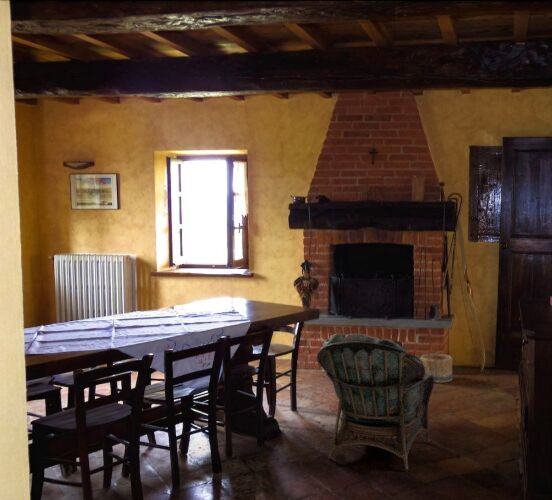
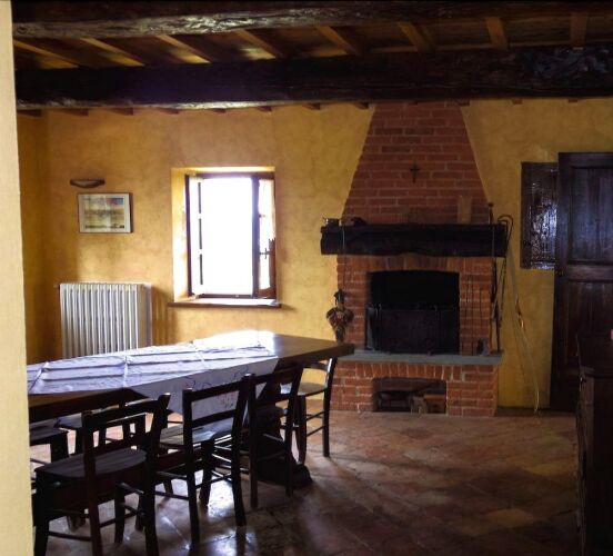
- armchair [316,333,435,471]
- basket [419,352,454,384]
